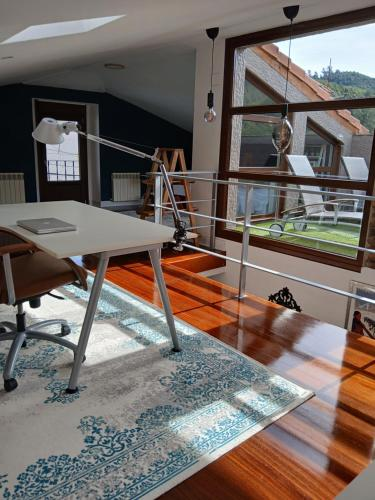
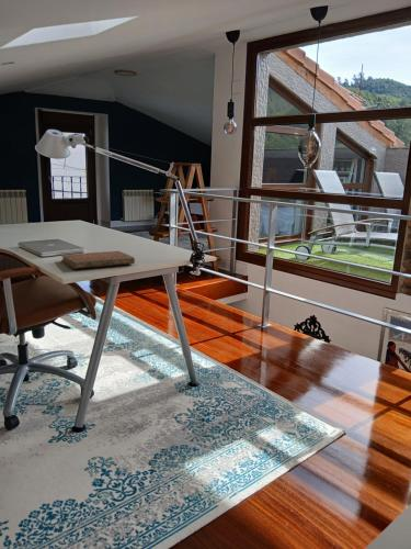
+ notebook [60,250,136,270]
